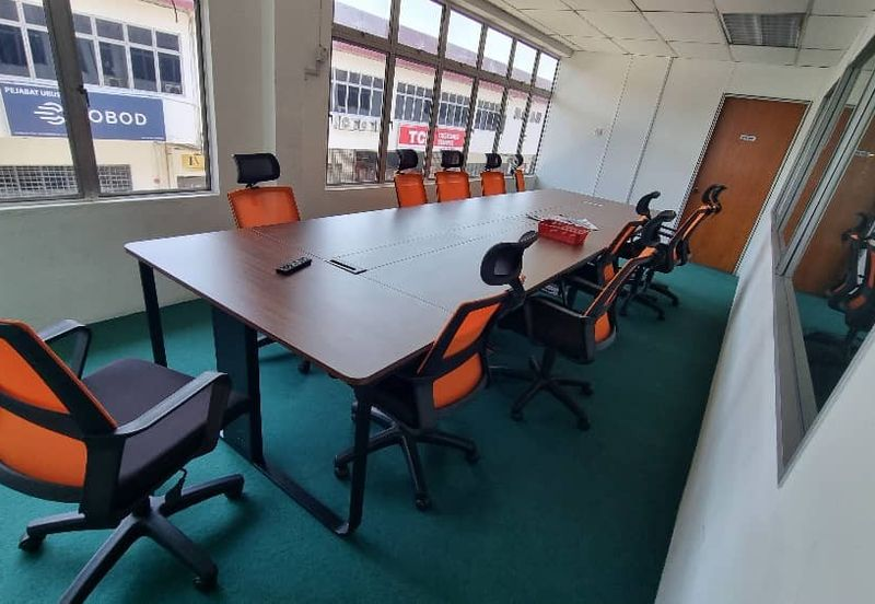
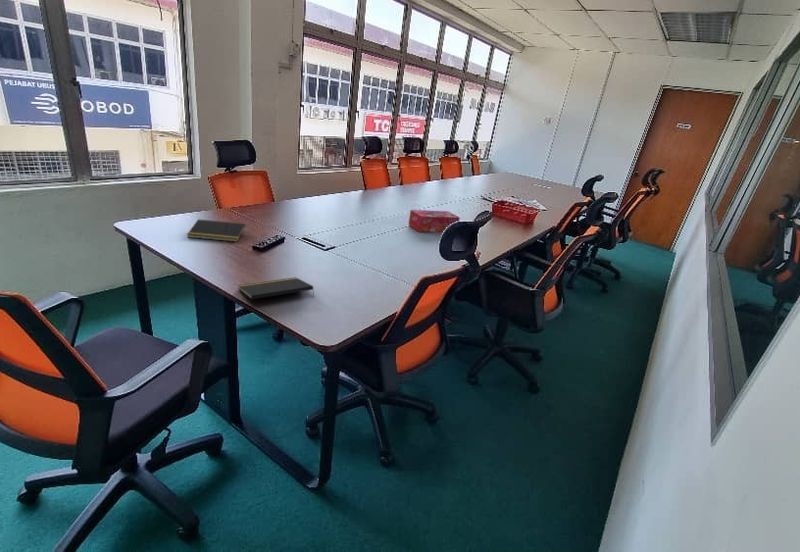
+ notepad [186,218,246,243]
+ tissue box [407,209,461,233]
+ notepad [237,276,315,300]
